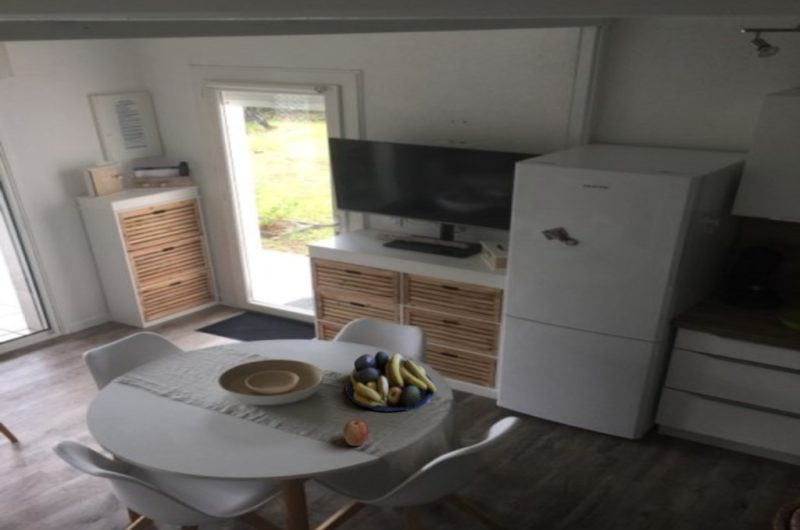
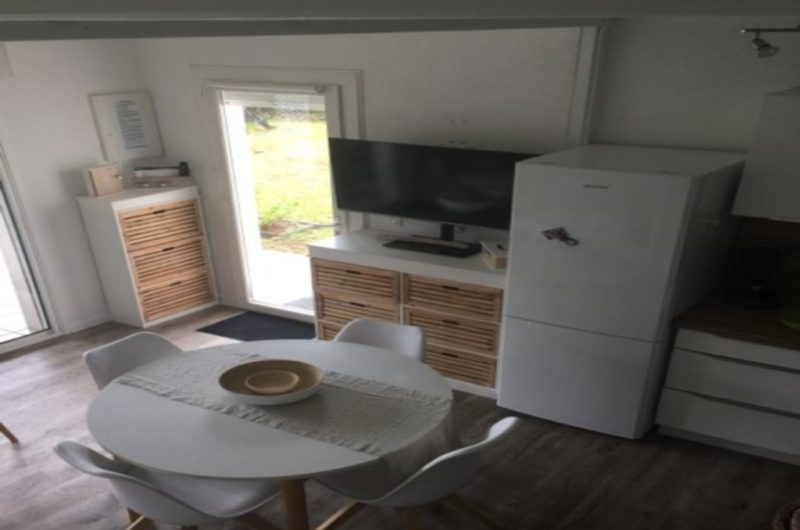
- fruit bowl [344,350,438,413]
- apple [342,418,370,447]
